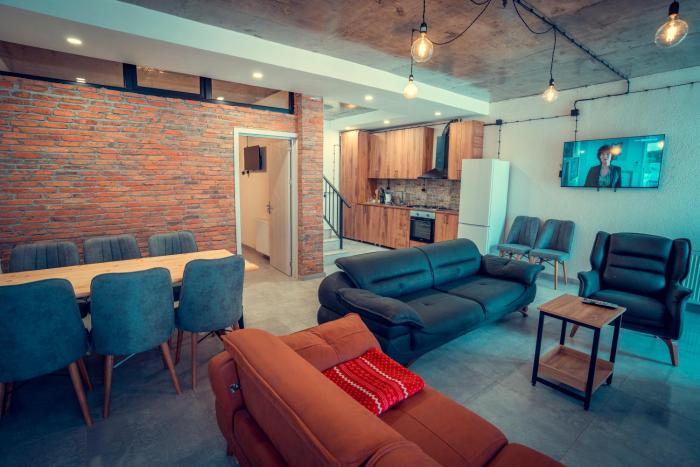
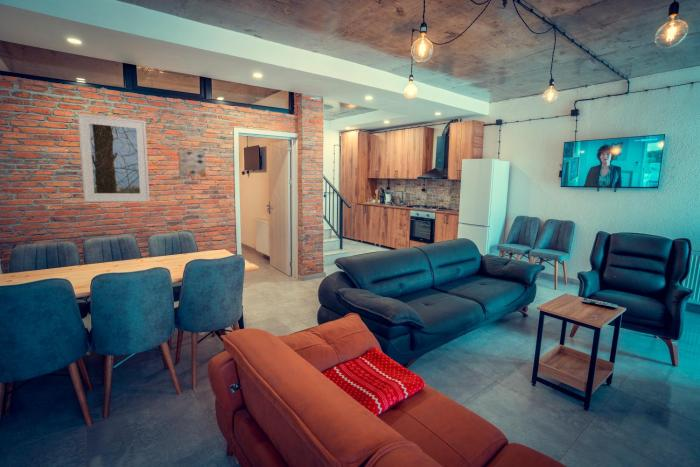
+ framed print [77,112,151,203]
+ wall art [177,150,207,178]
